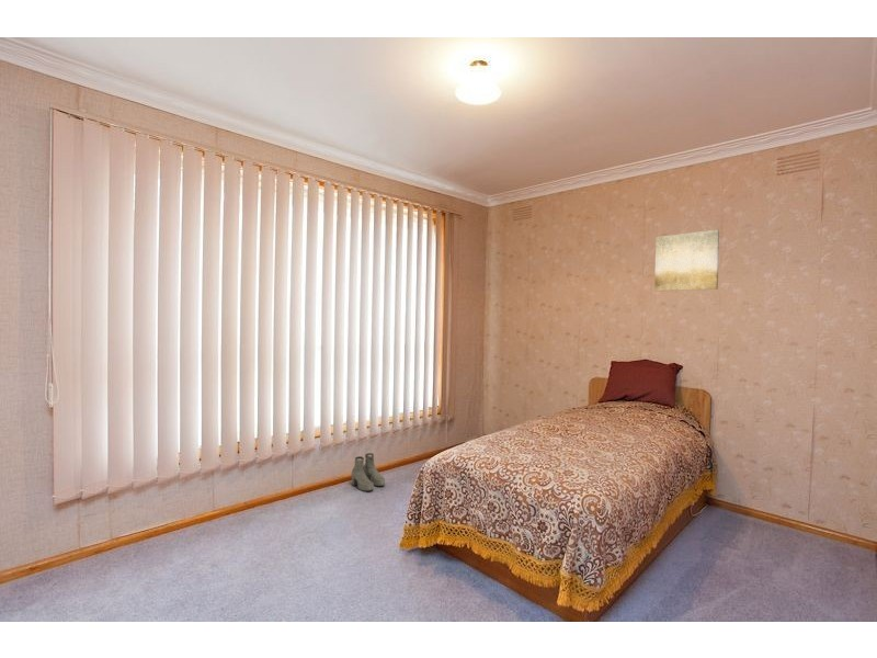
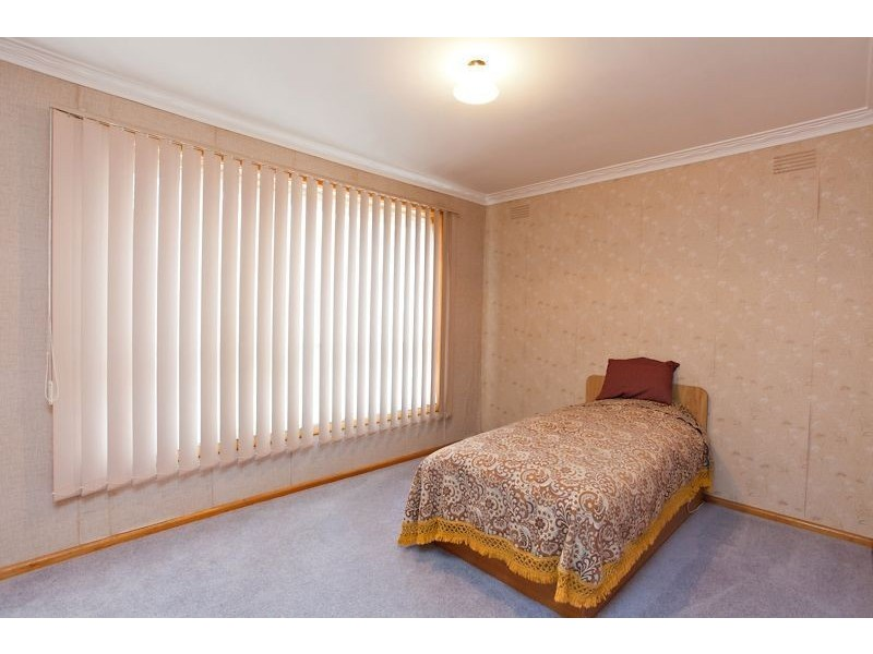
- boots [351,452,386,492]
- wall art [653,229,720,292]
